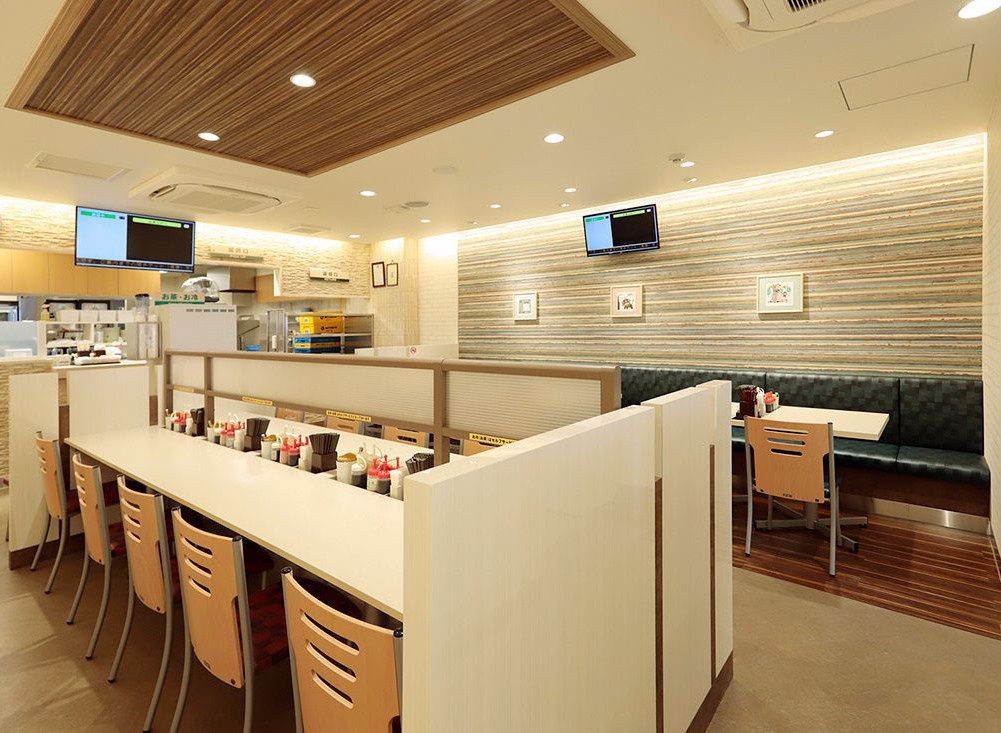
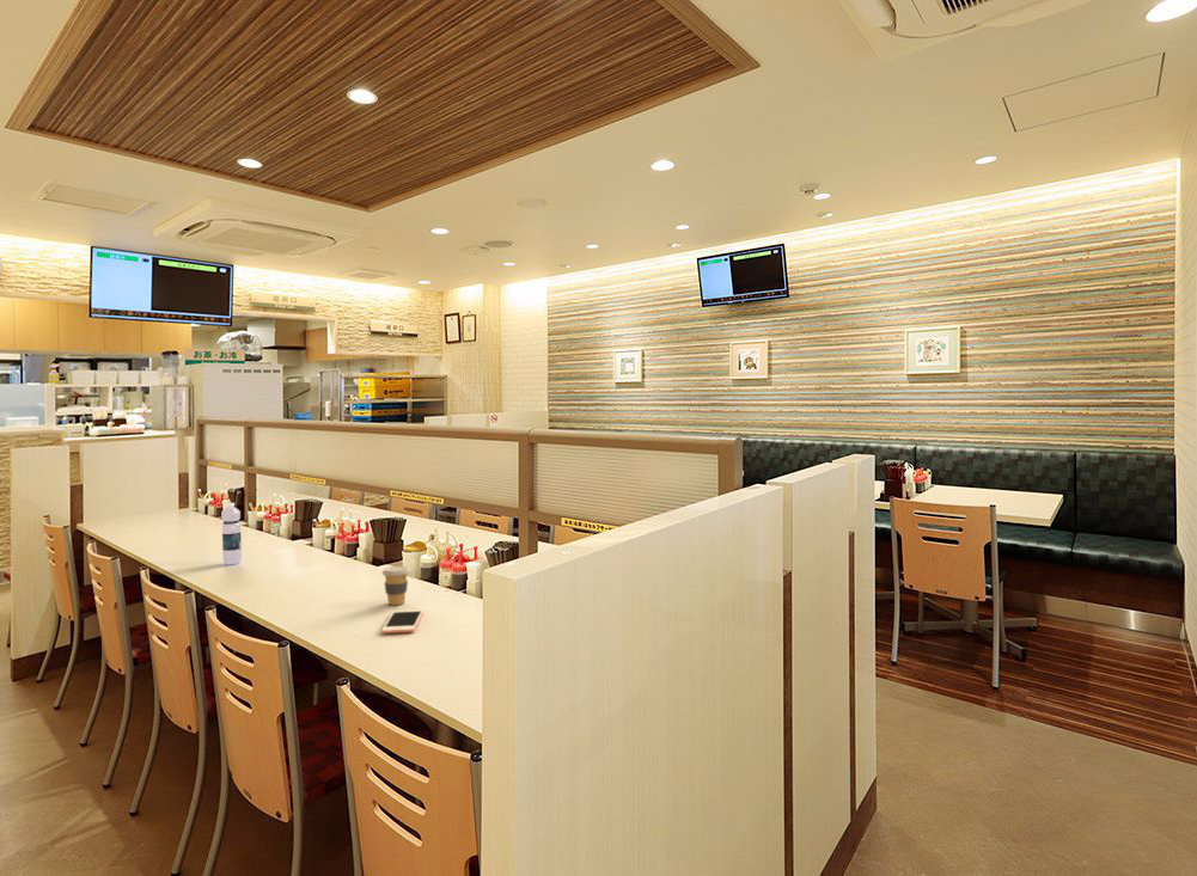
+ cell phone [380,608,425,635]
+ coffee cup [381,565,410,606]
+ water bottle [220,502,243,565]
